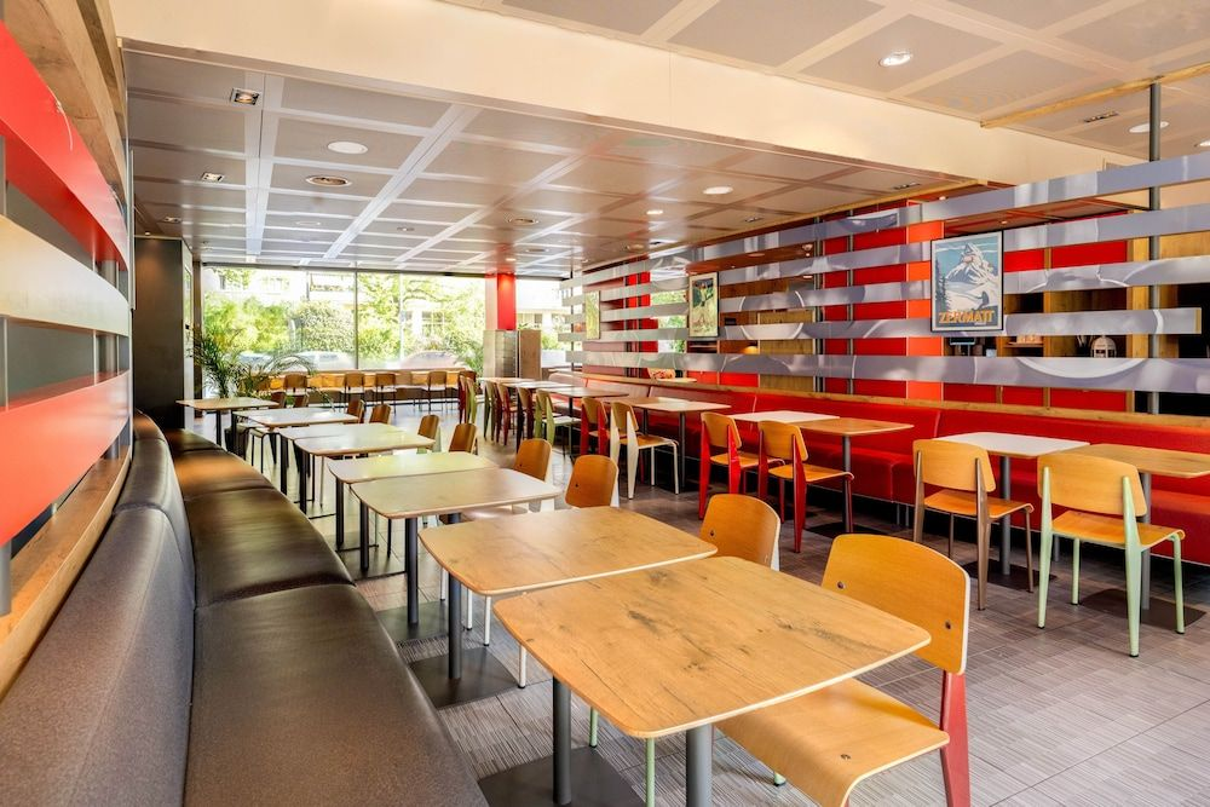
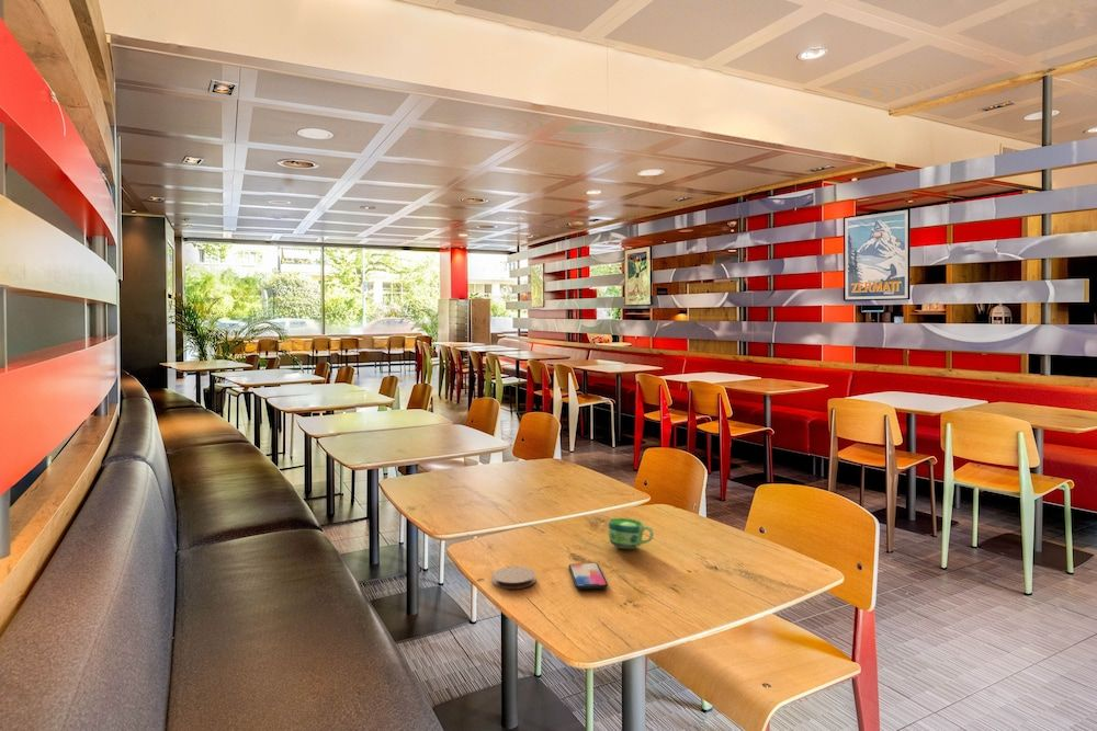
+ coaster [491,566,536,590]
+ smartphone [568,562,609,590]
+ cup [608,517,655,550]
